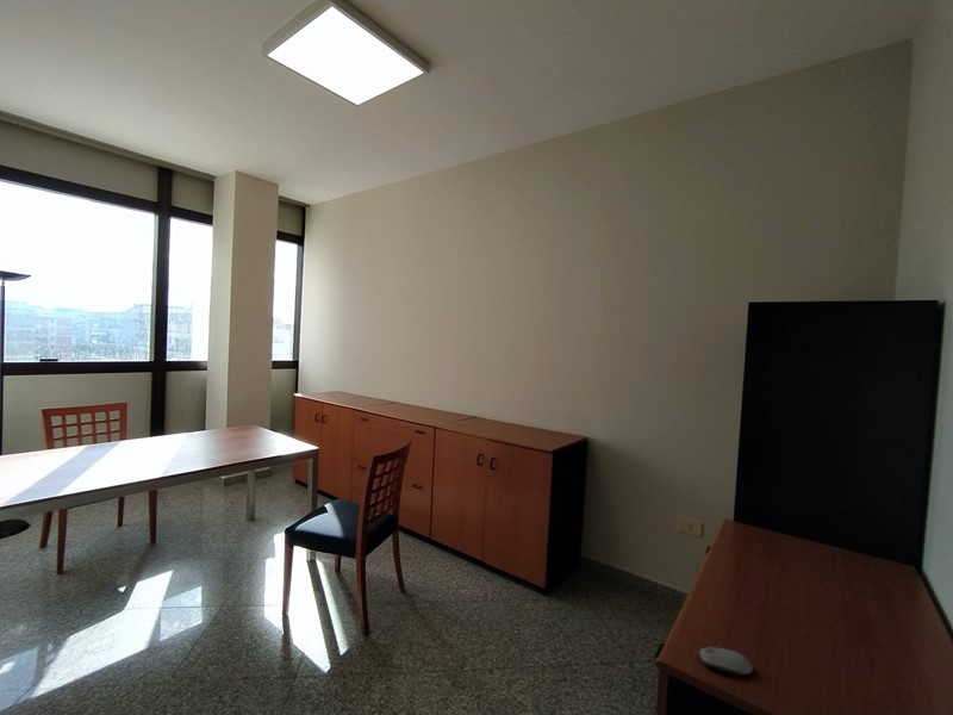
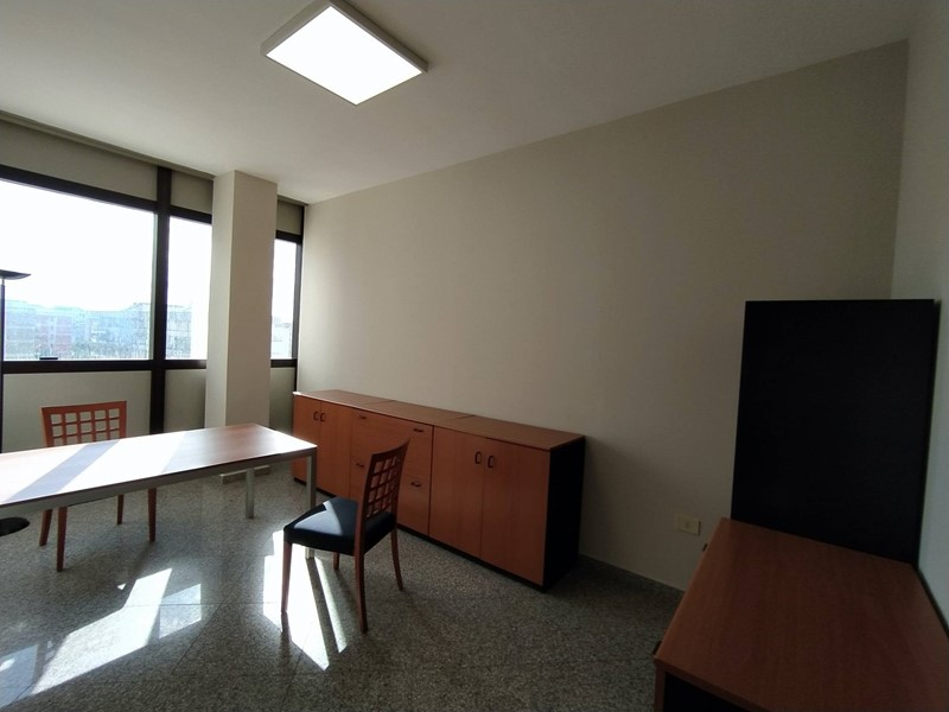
- computer mouse [697,646,754,677]
